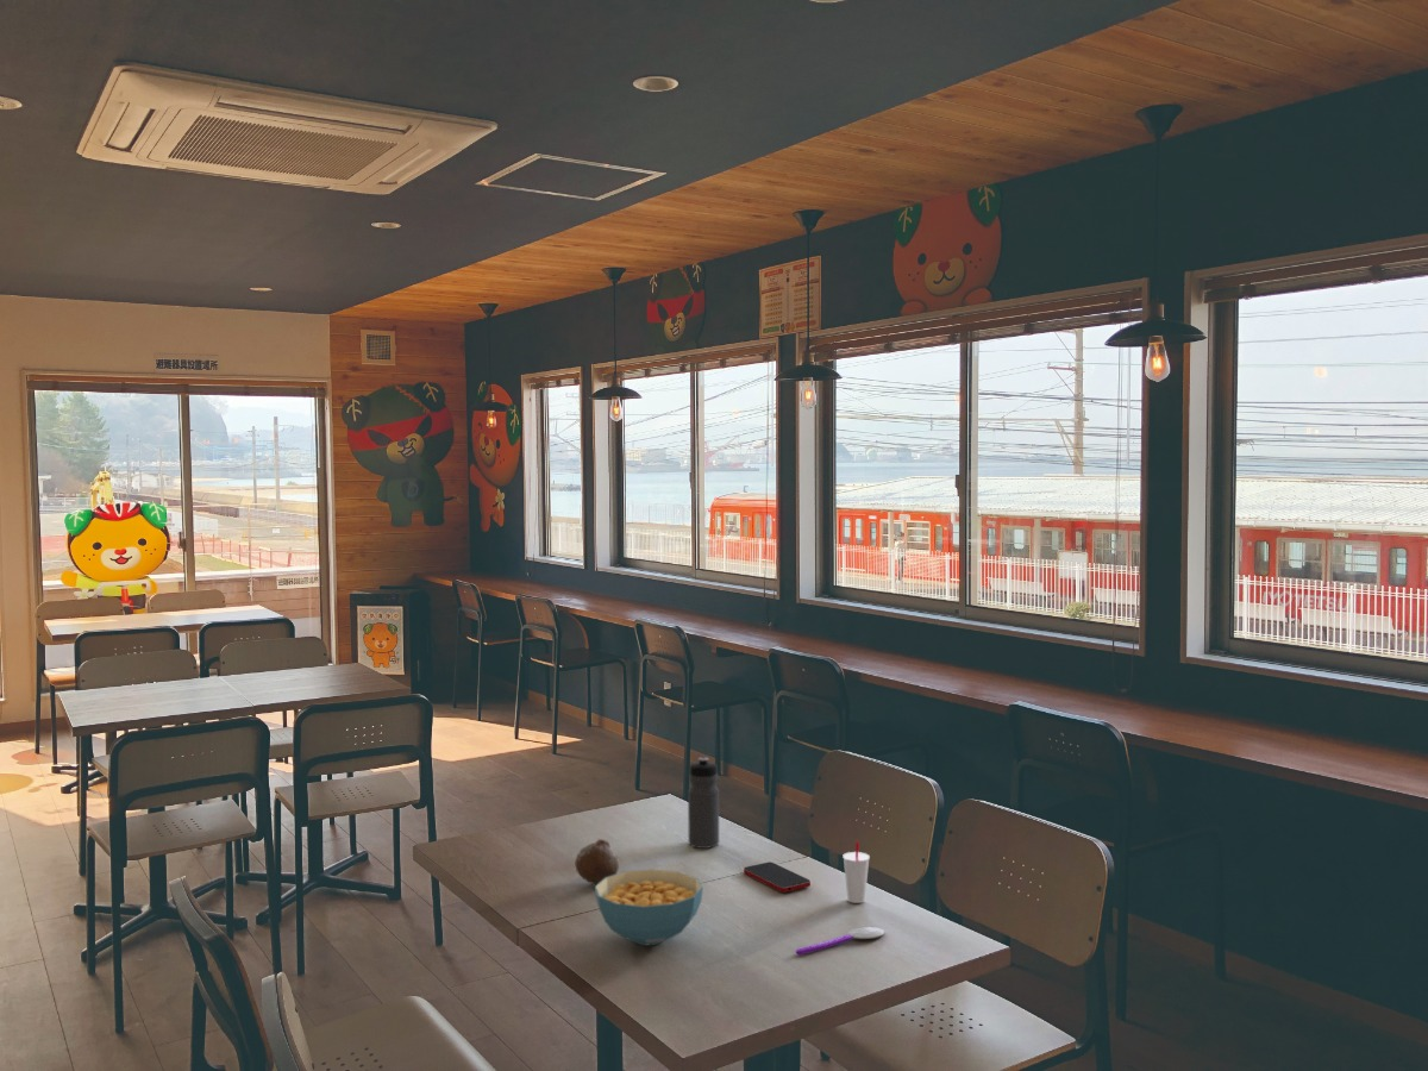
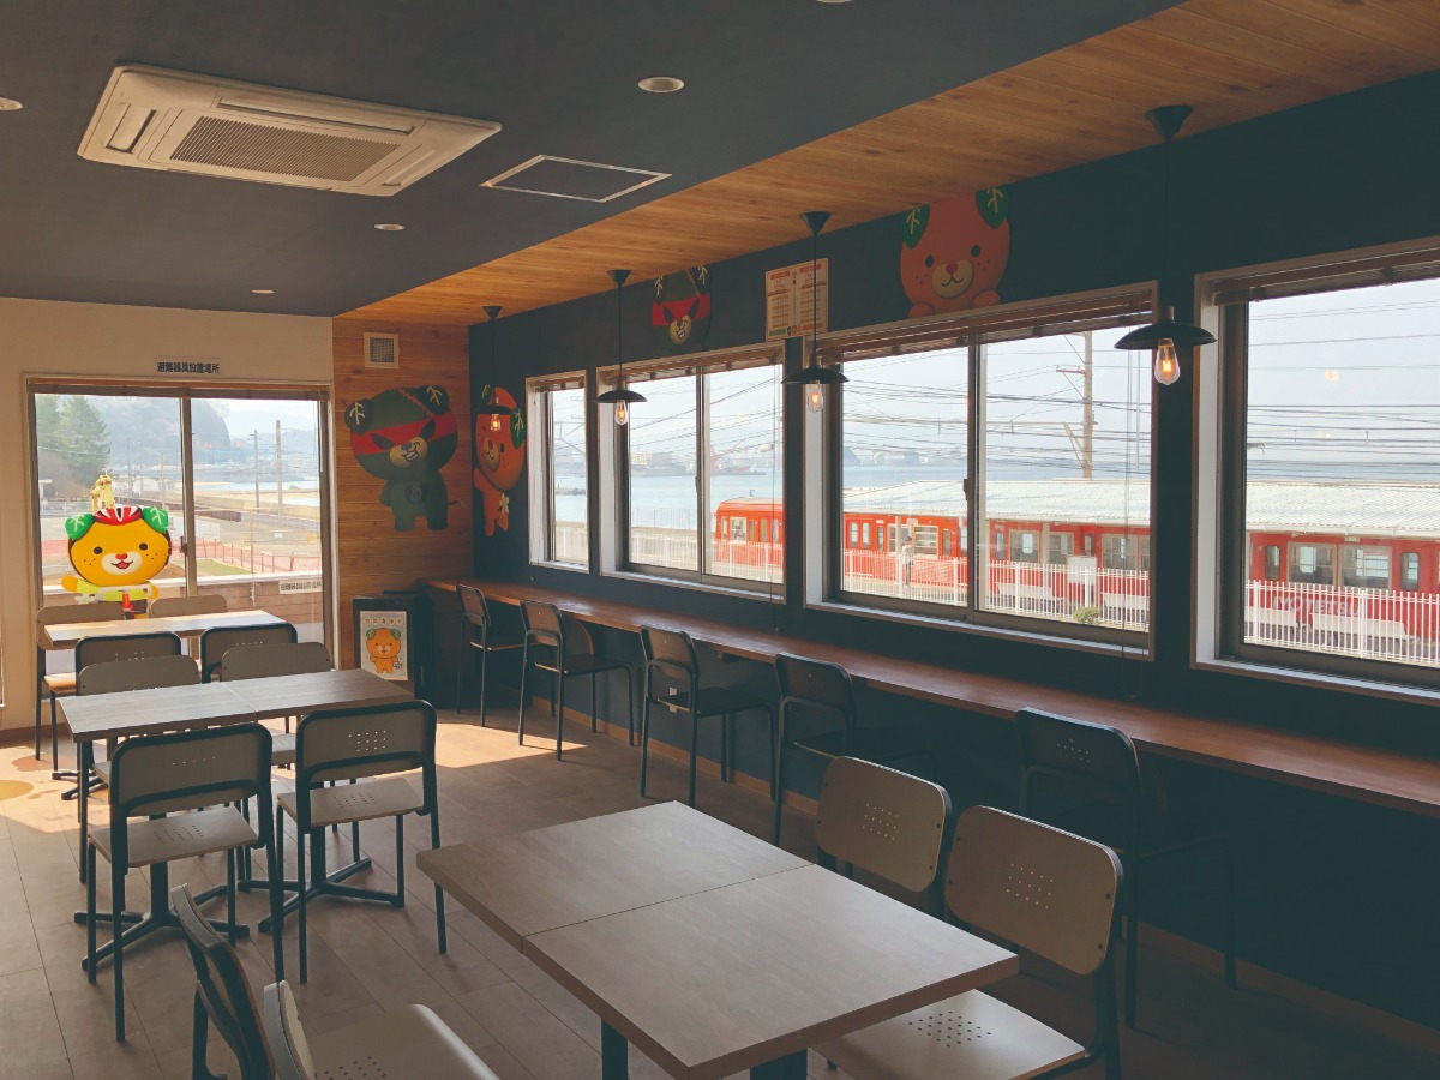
- spoon [795,926,885,956]
- cup [841,840,871,904]
- fruit [574,838,620,885]
- water bottle [687,757,720,850]
- cereal bowl [594,868,704,946]
- smartphone [743,860,812,894]
